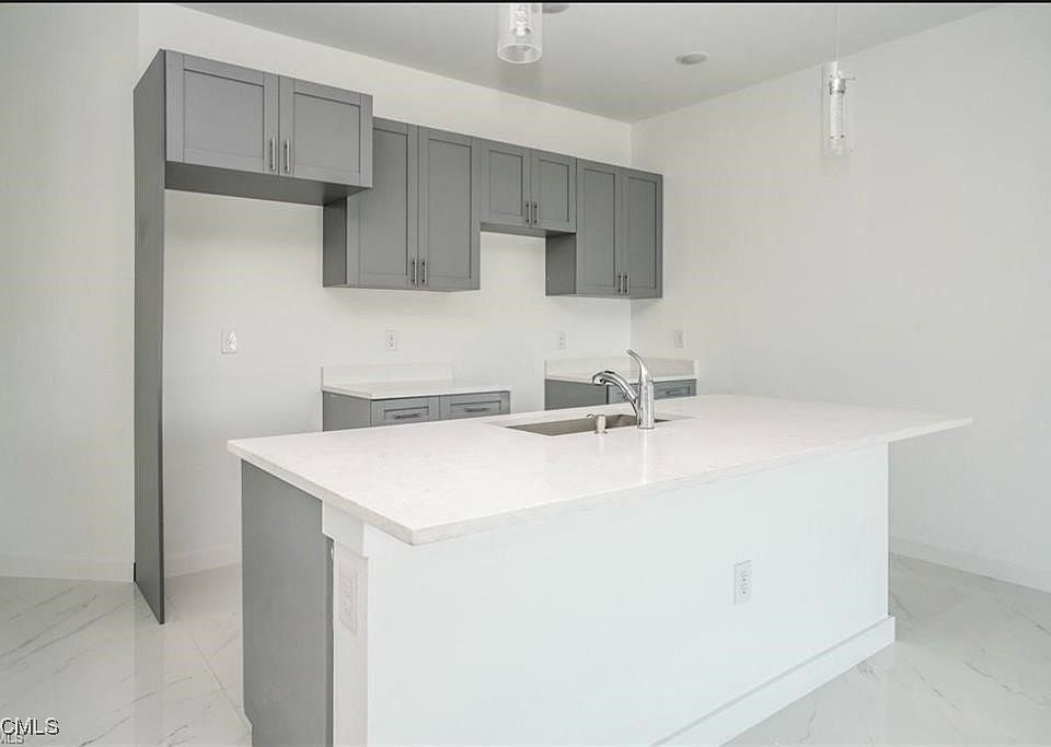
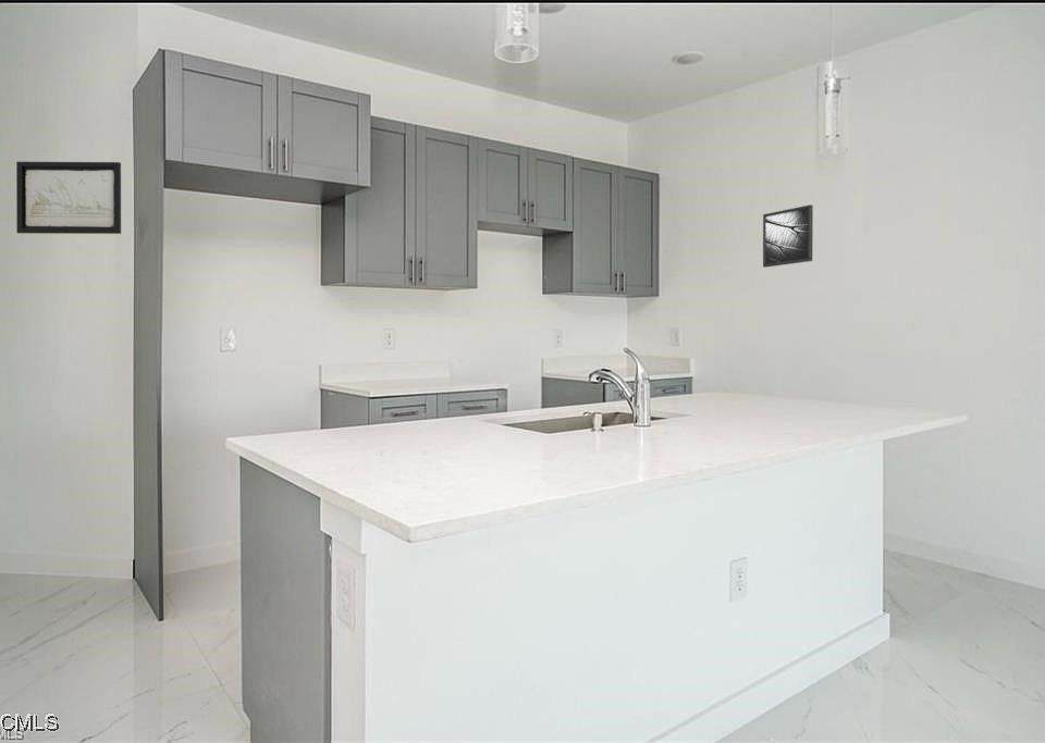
+ wall art [15,161,122,235]
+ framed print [762,203,814,269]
